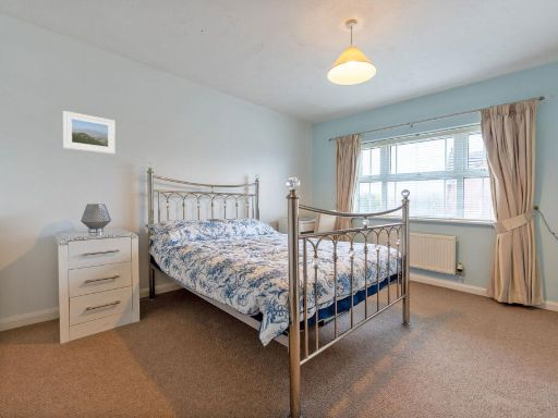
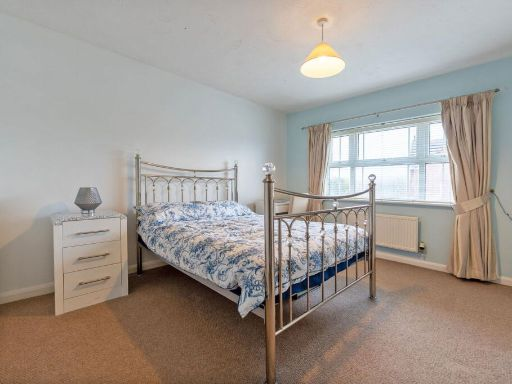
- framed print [62,110,117,155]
